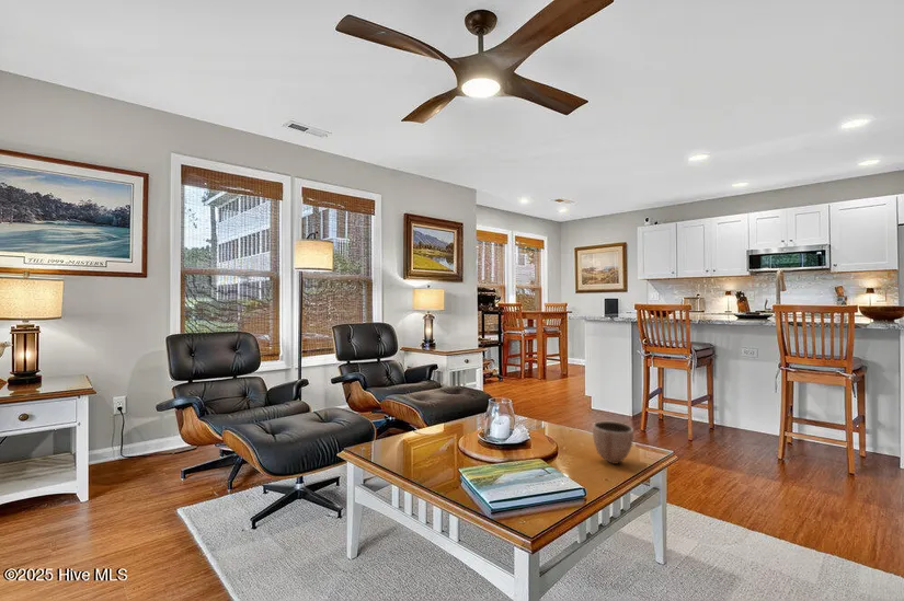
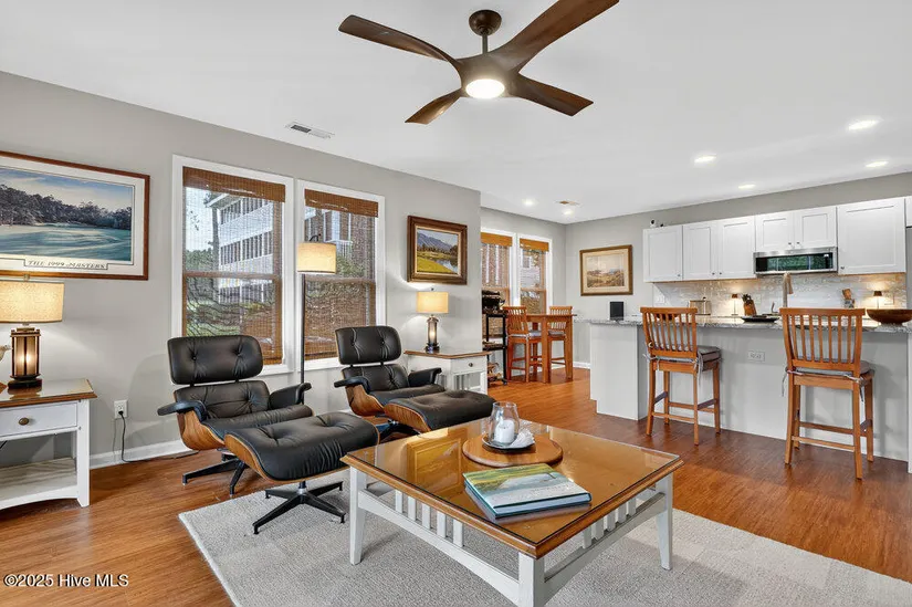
- decorative bowl [592,420,634,465]
